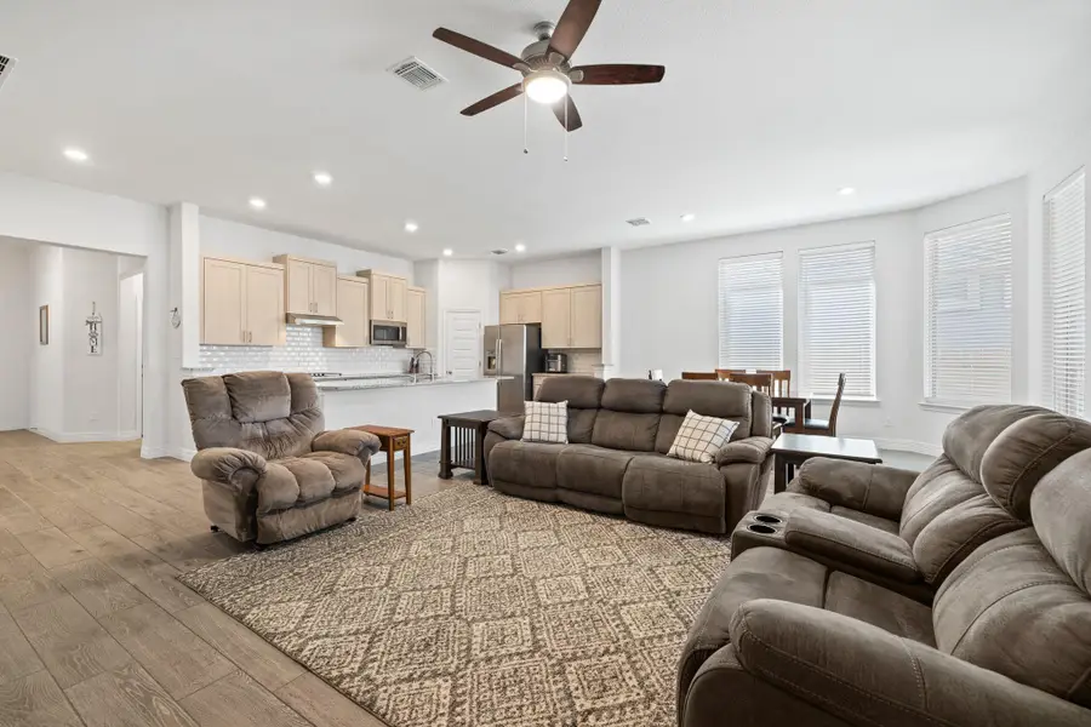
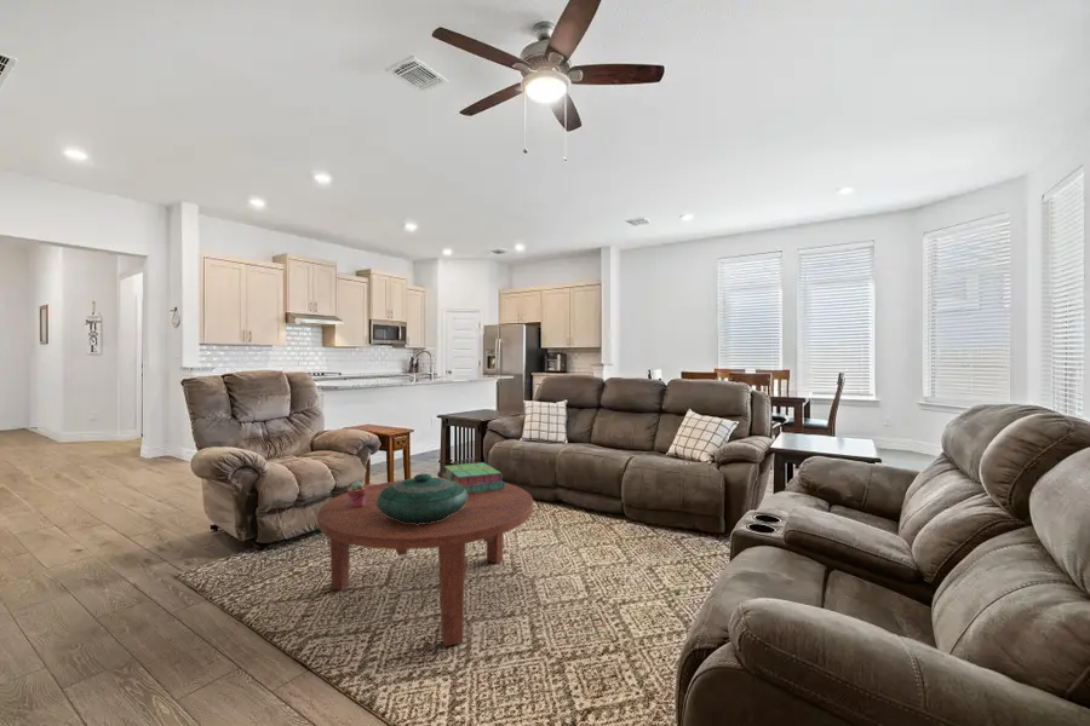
+ decorative bowl [377,473,467,524]
+ coffee table [316,476,534,647]
+ potted succulent [346,480,368,507]
+ stack of books [441,461,505,494]
